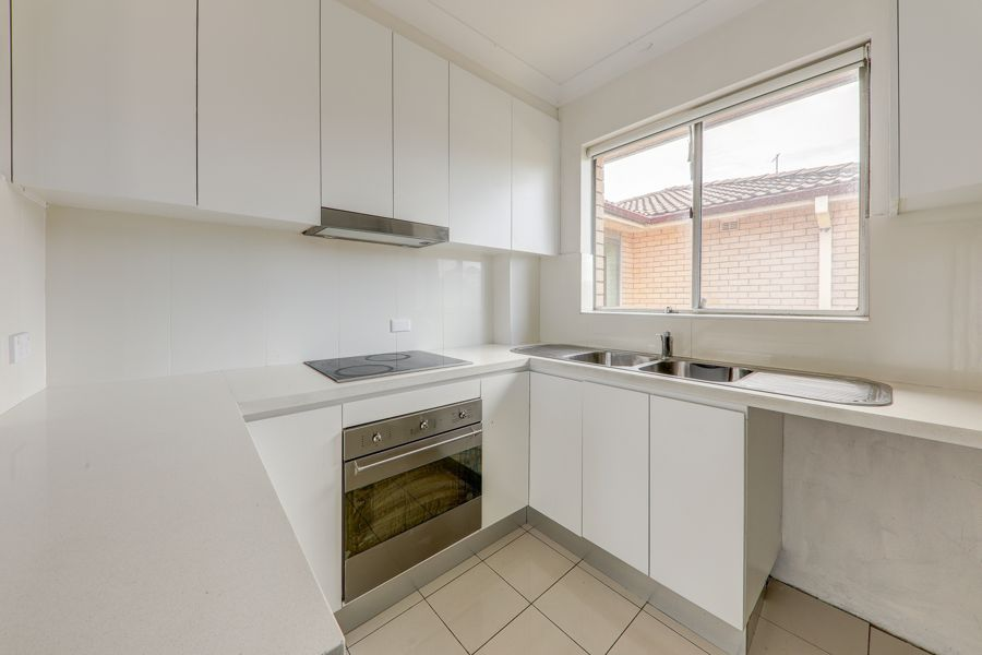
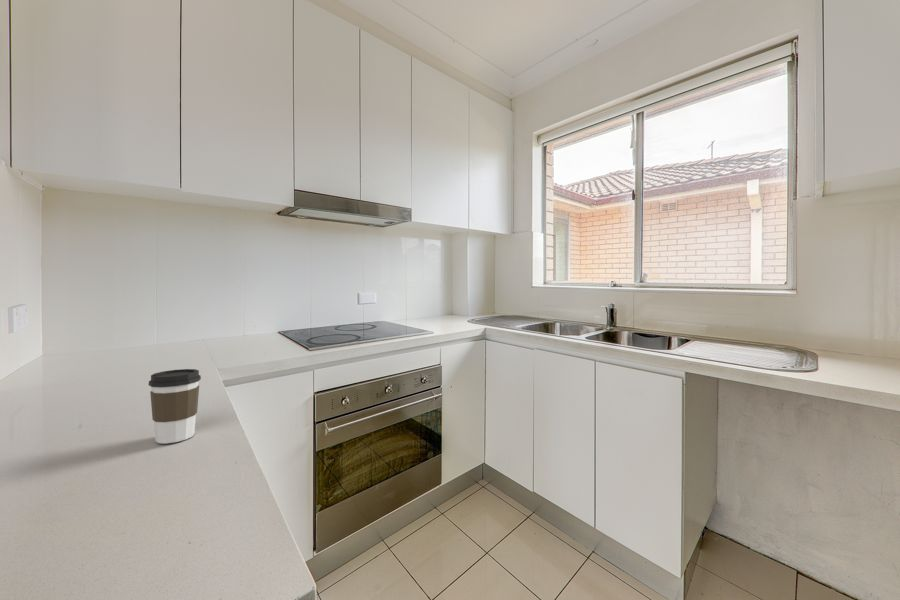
+ coffee cup [148,368,202,445]
